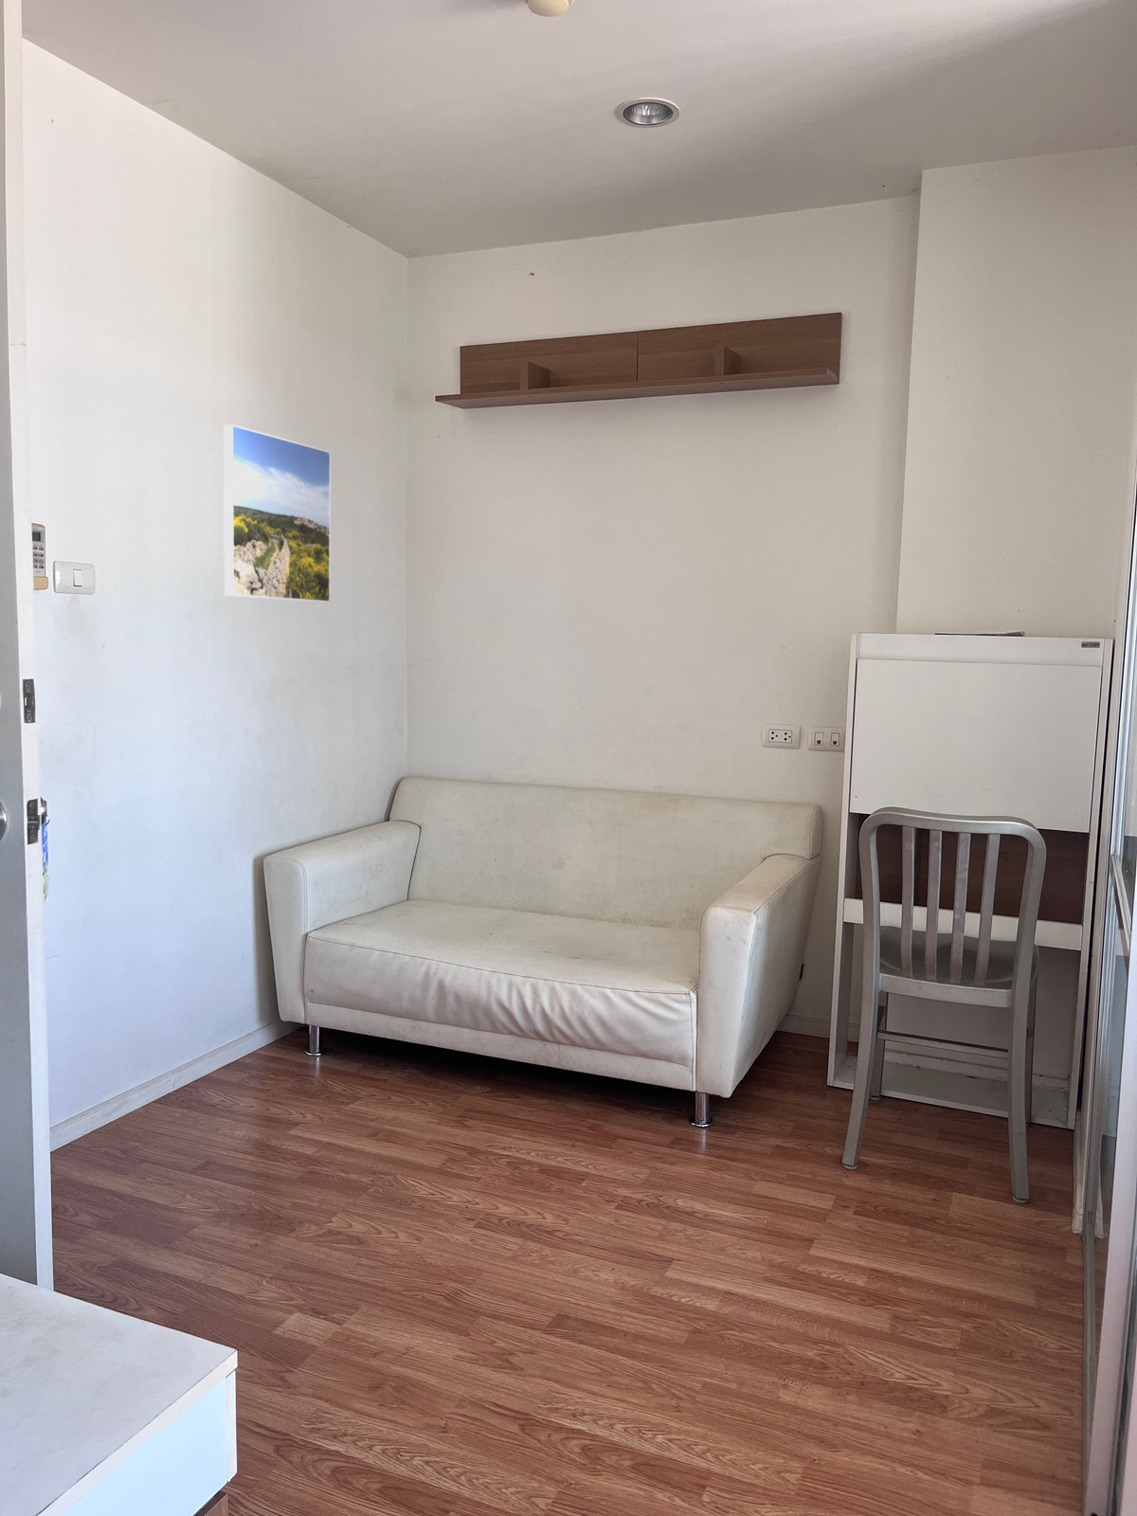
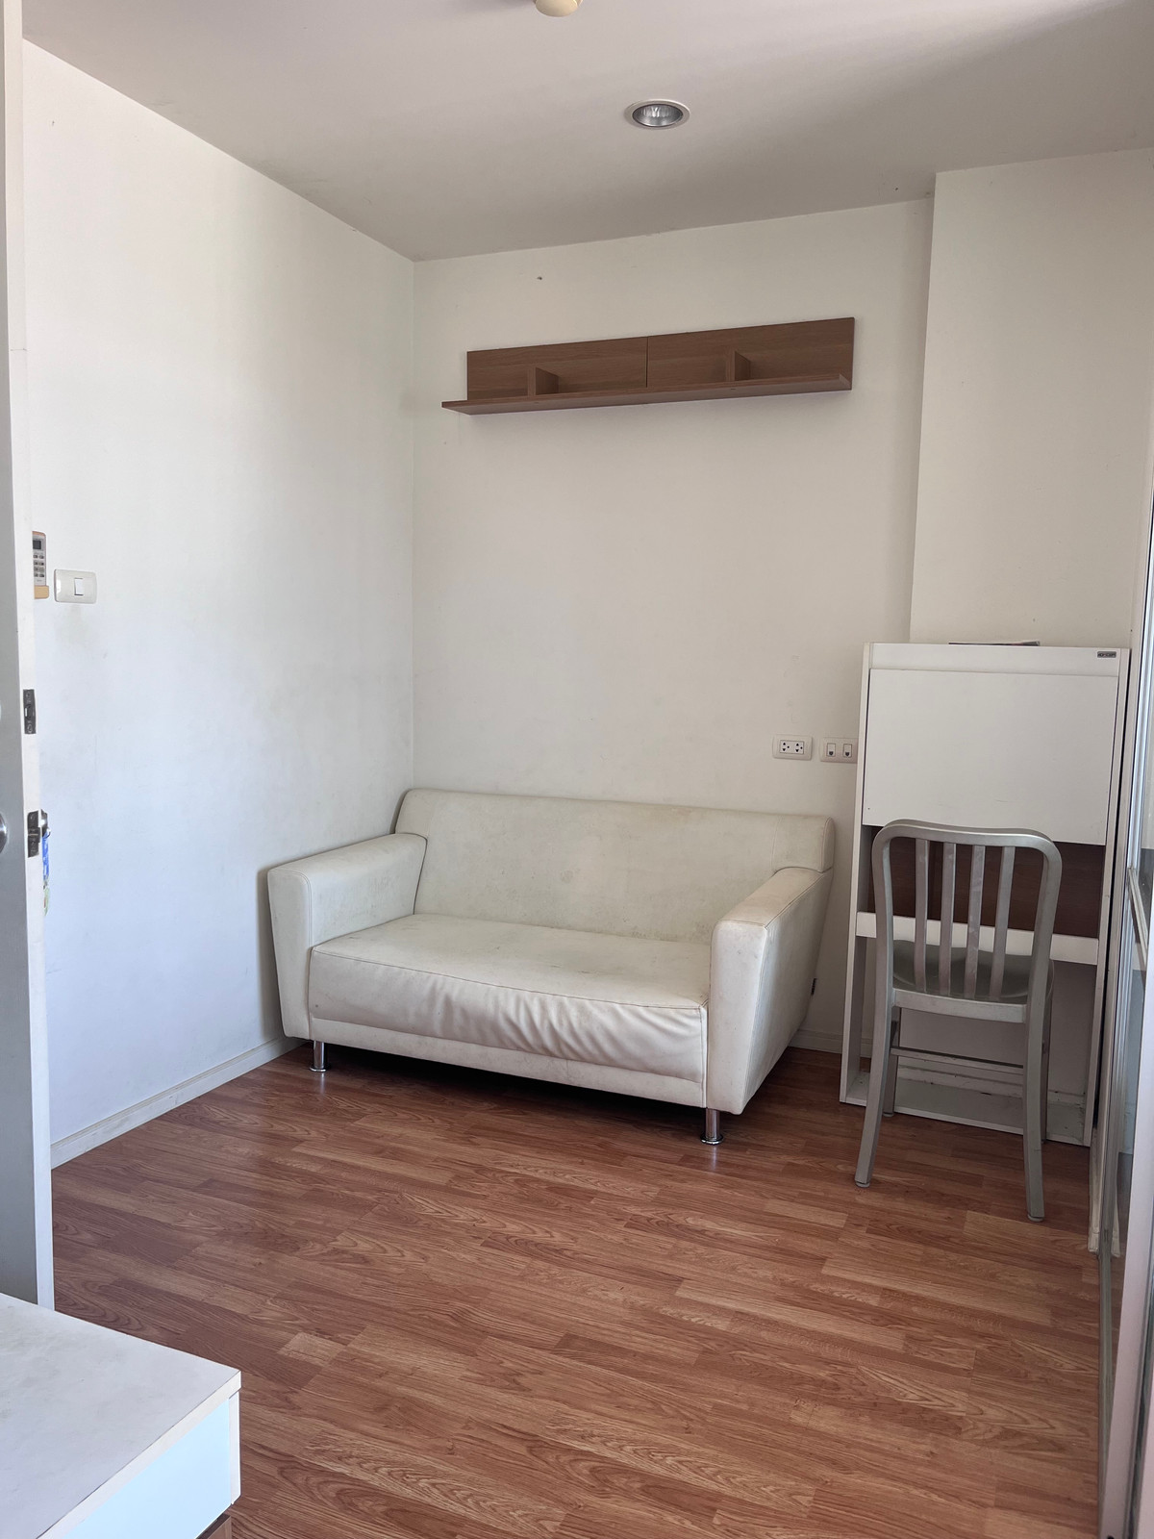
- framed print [222,424,332,604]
